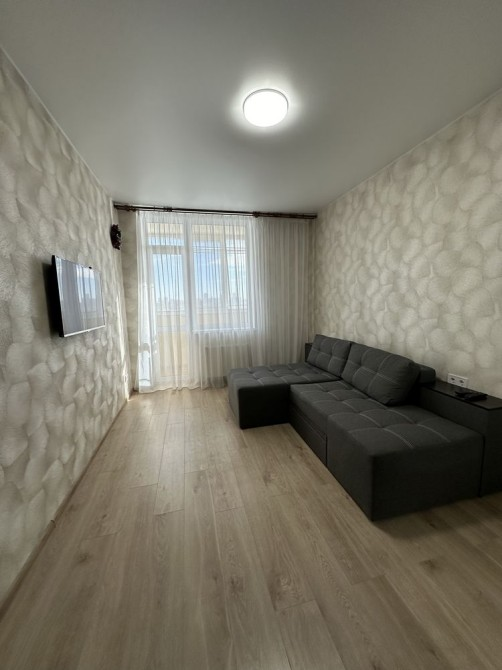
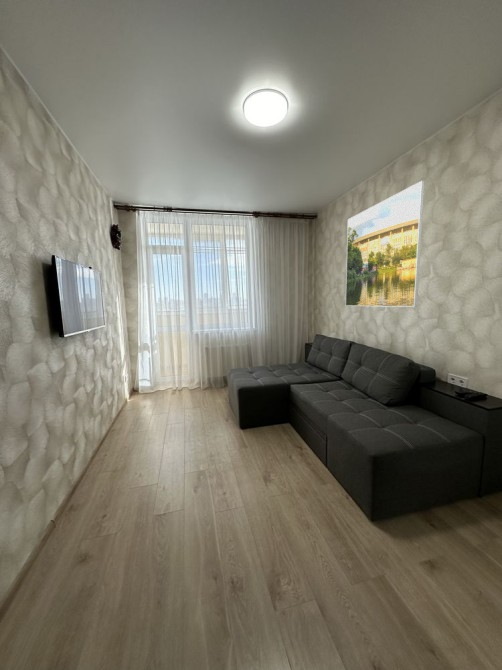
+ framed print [345,180,426,308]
